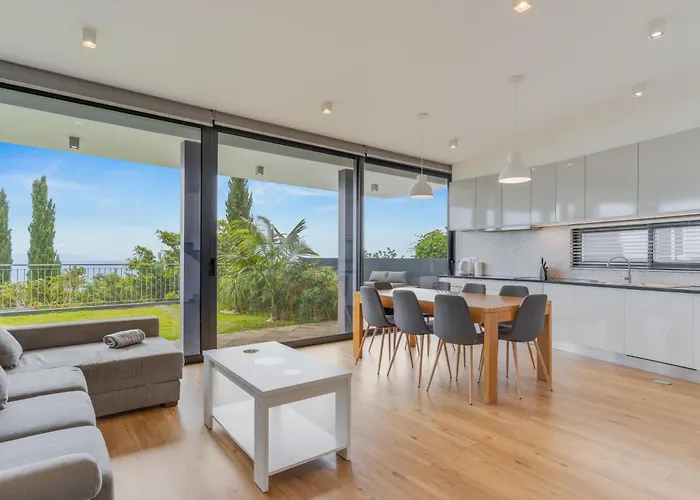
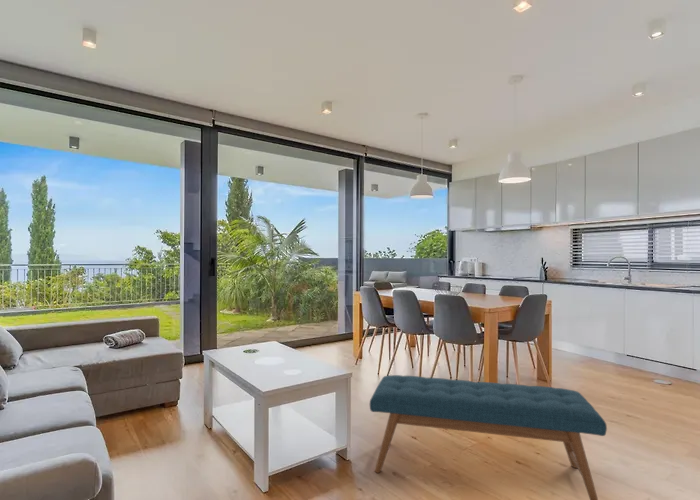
+ bench [369,374,608,500]
